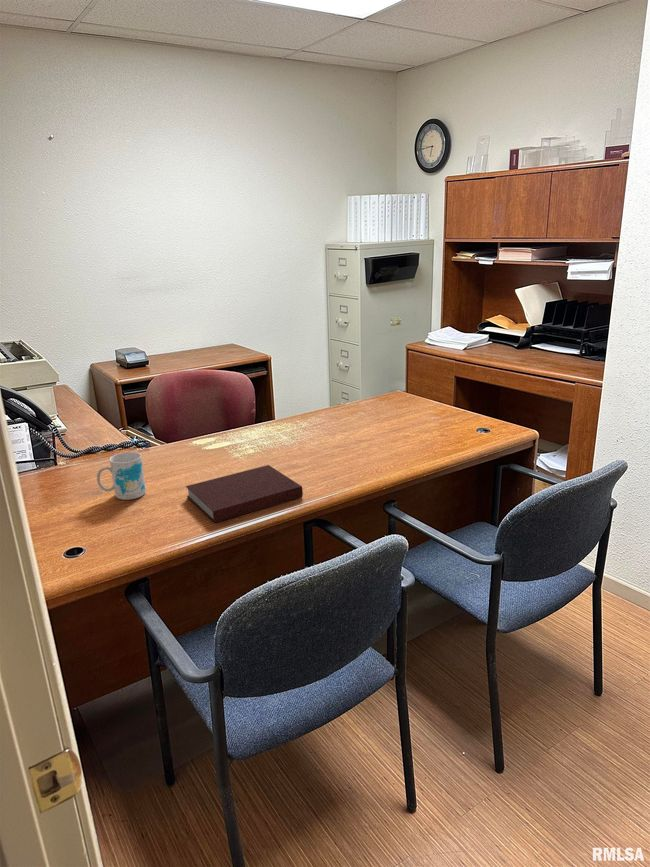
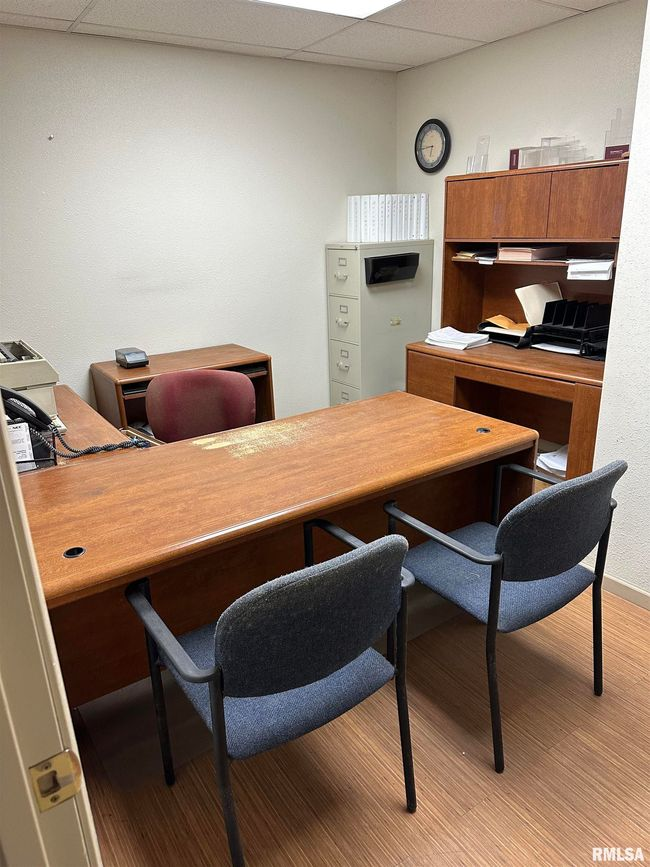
- notebook [185,464,304,524]
- mug [96,451,147,501]
